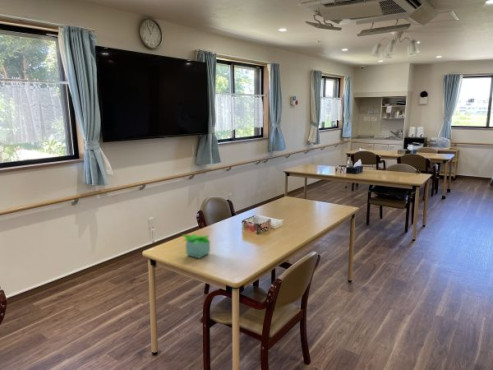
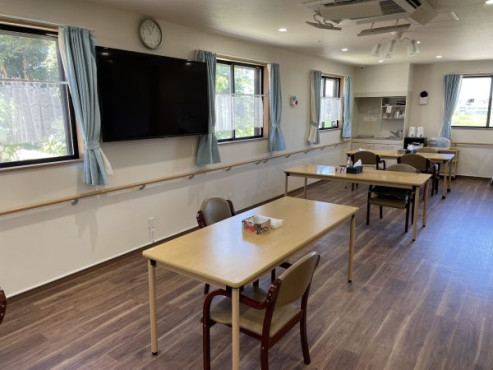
- potted plant [181,233,212,259]
